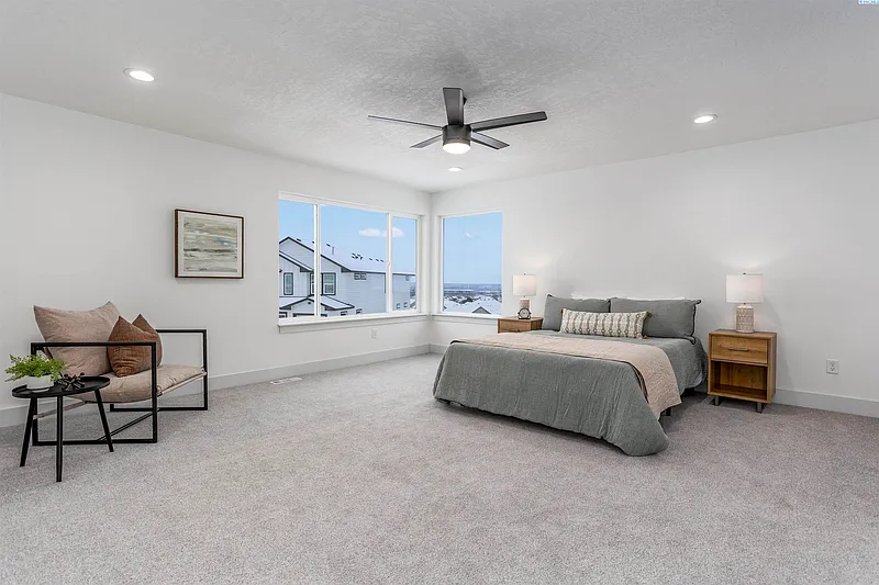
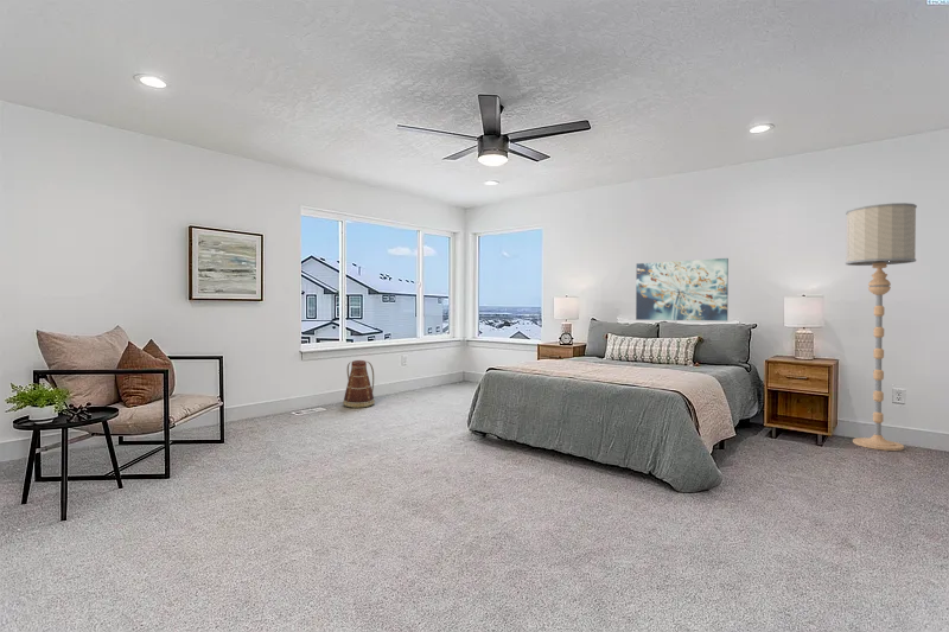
+ floor lamp [845,202,918,452]
+ basket [342,359,376,409]
+ wall art [635,257,730,323]
